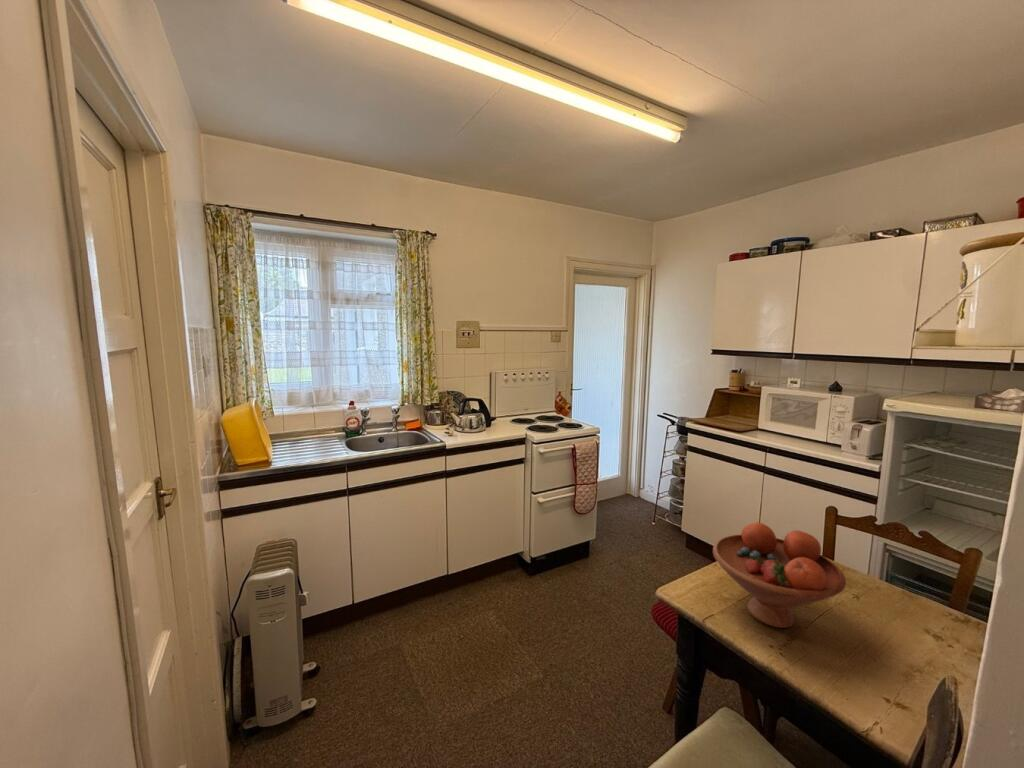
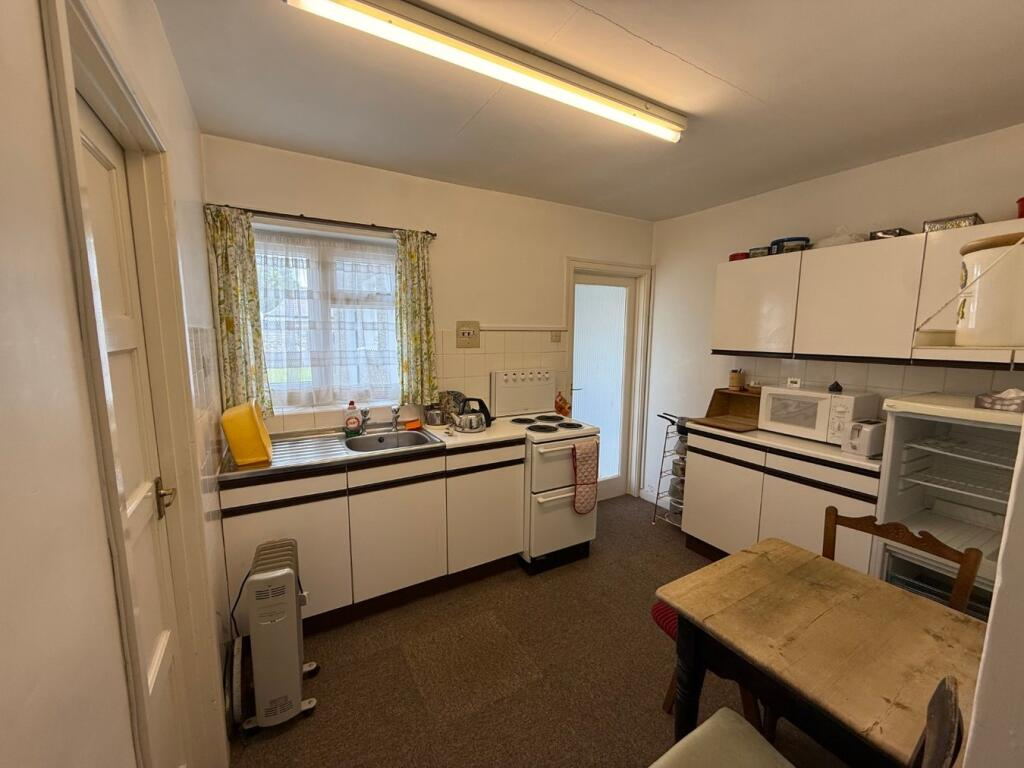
- fruit bowl [712,521,847,629]
